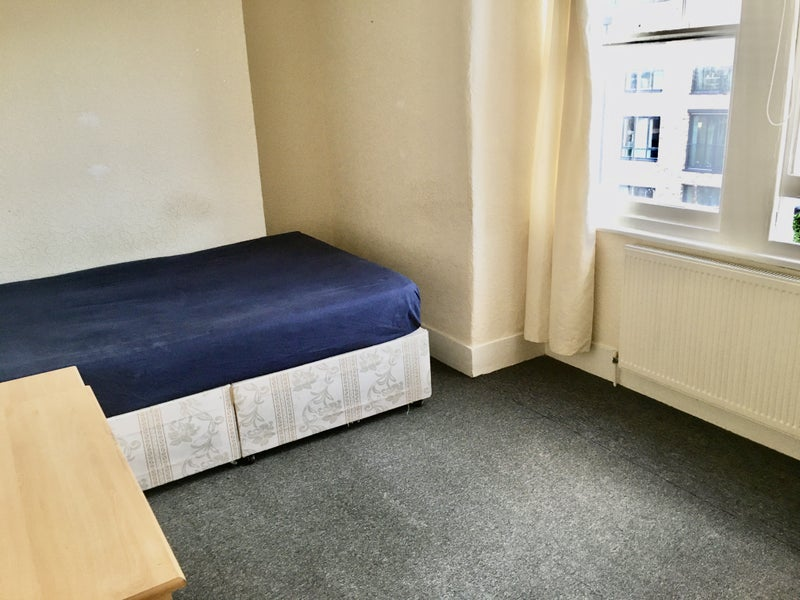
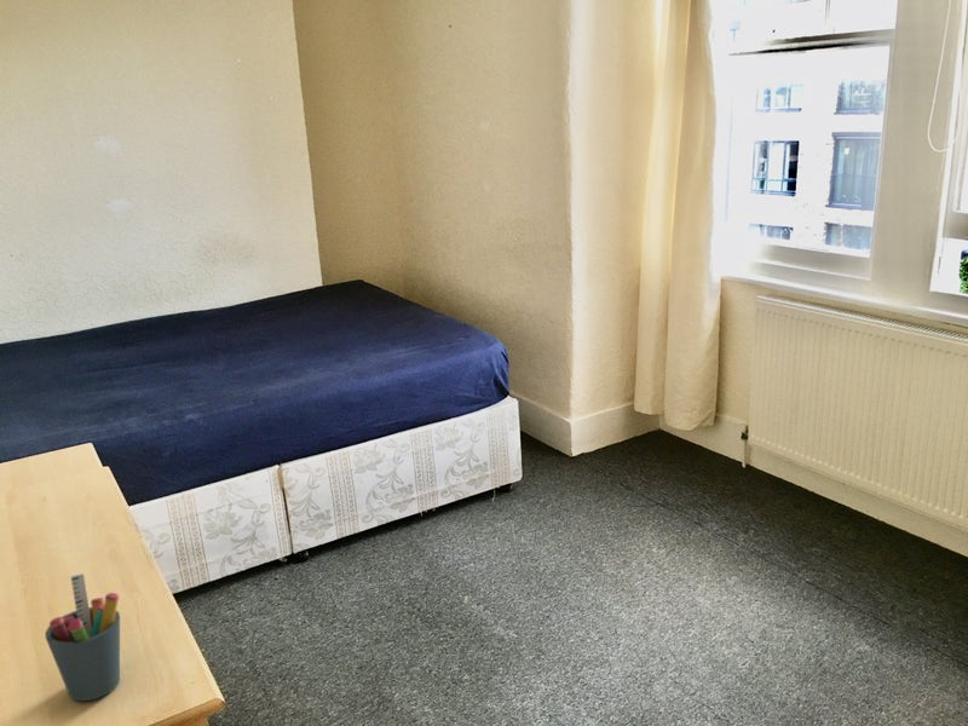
+ pen holder [44,572,121,702]
